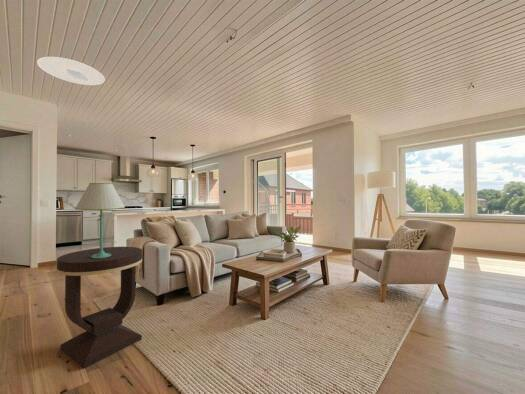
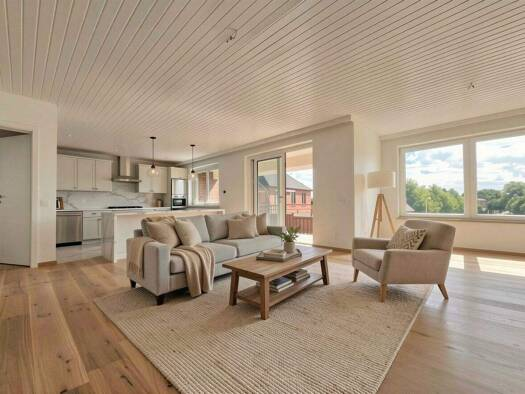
- ceiling light [36,56,106,86]
- side table [56,246,143,369]
- table lamp [74,182,126,259]
